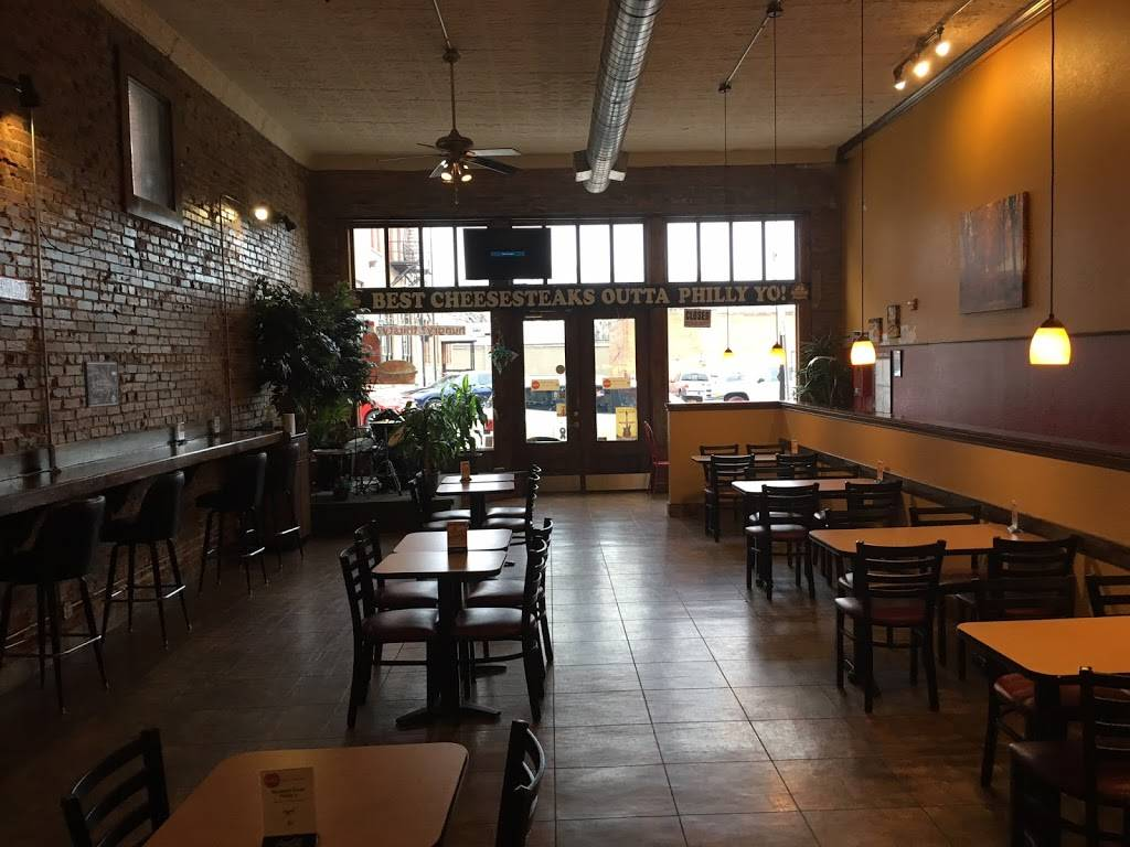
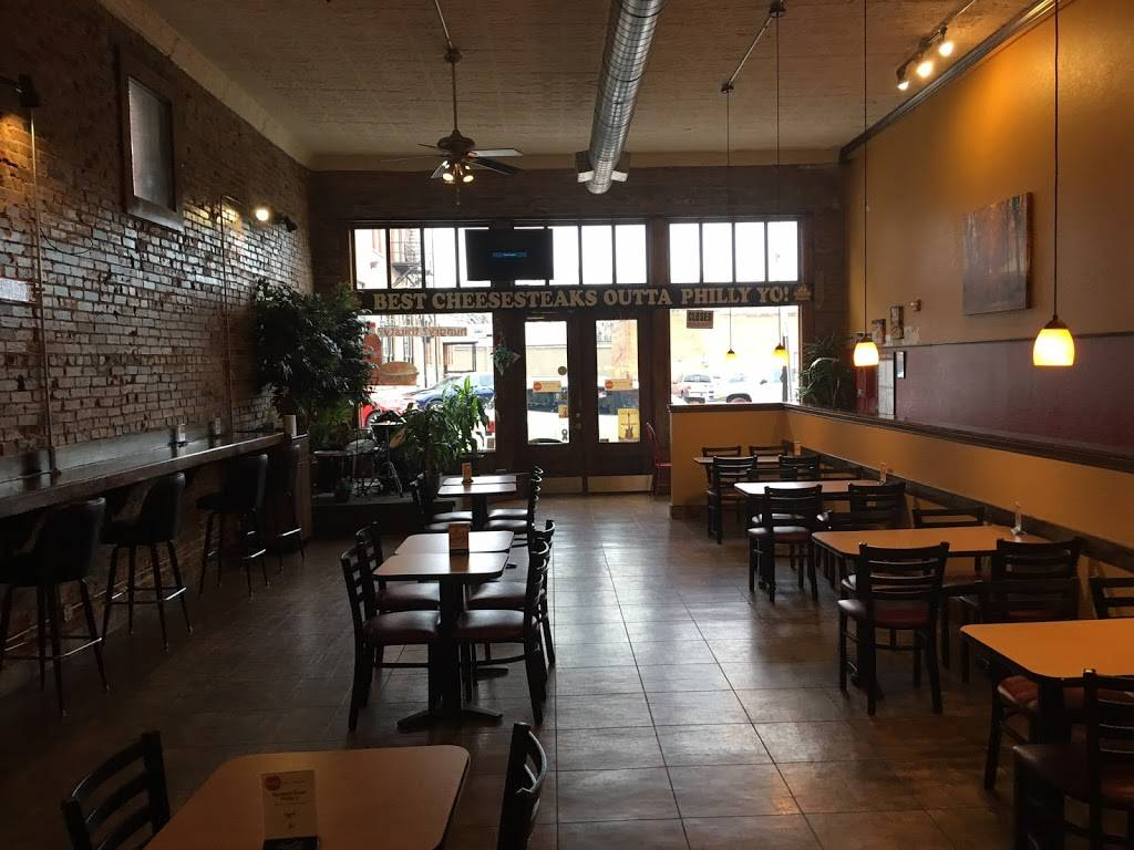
- wall art [82,360,121,409]
